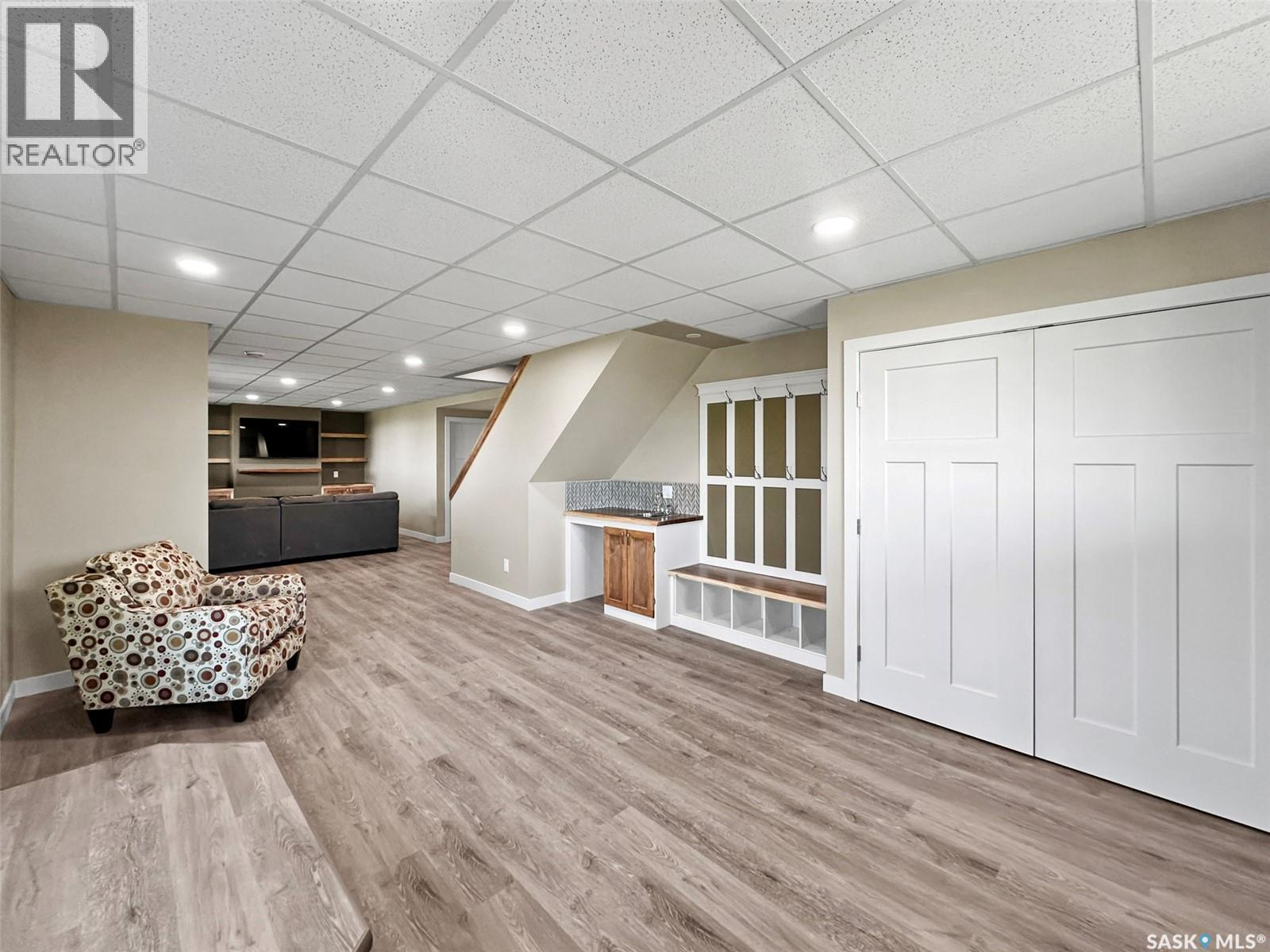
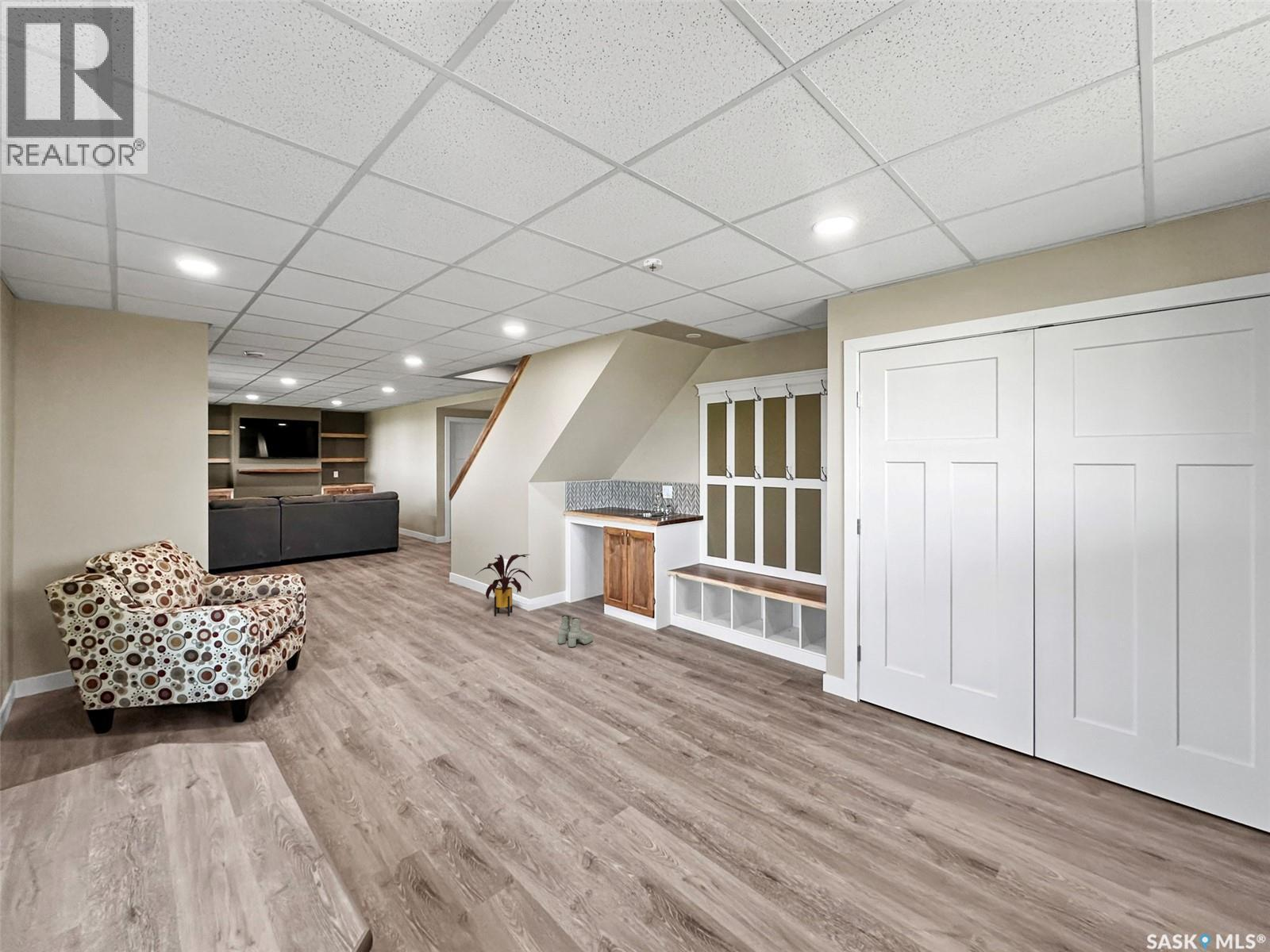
+ house plant [475,554,533,616]
+ boots [557,614,594,648]
+ smoke detector [641,258,664,273]
